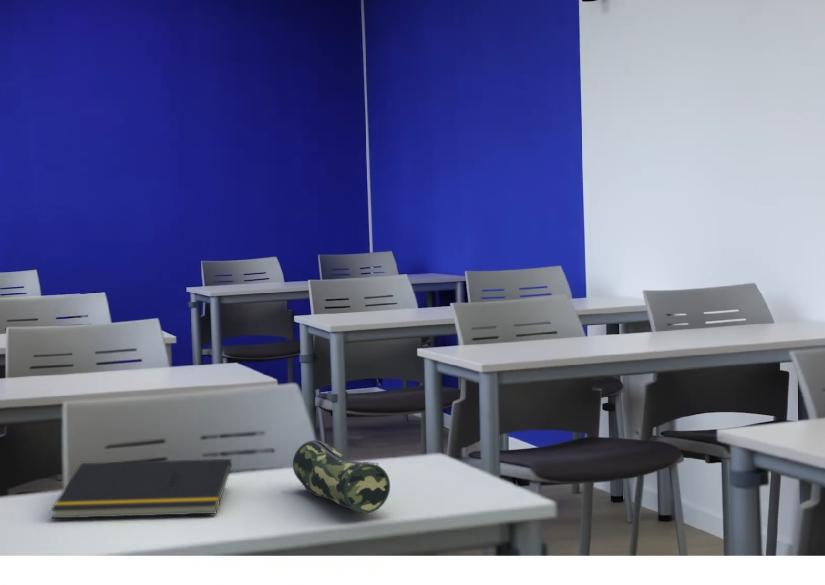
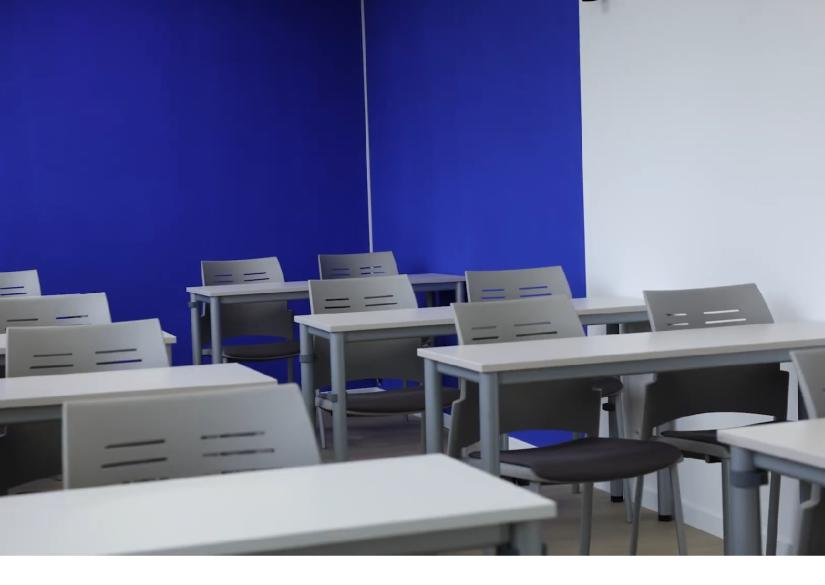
- notepad [50,458,233,520]
- pencil case [292,439,391,514]
